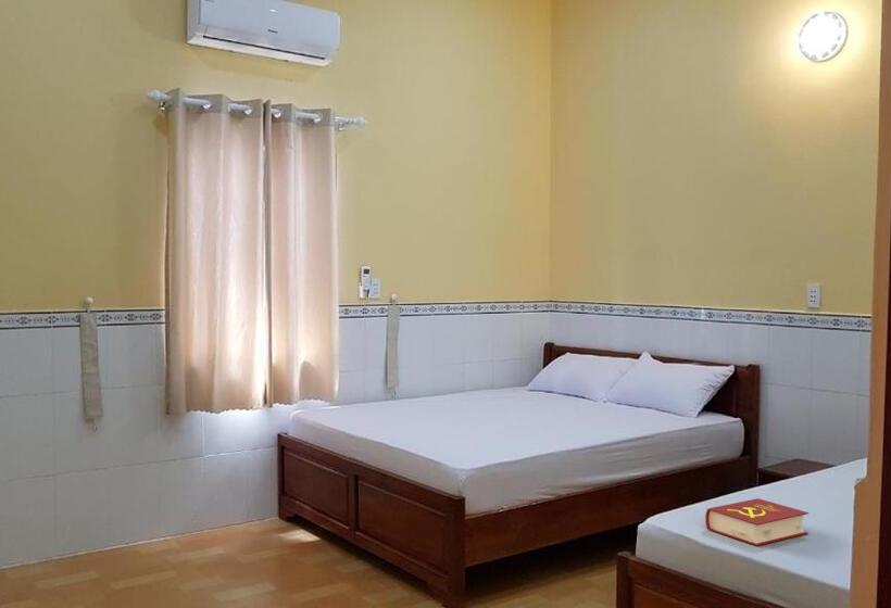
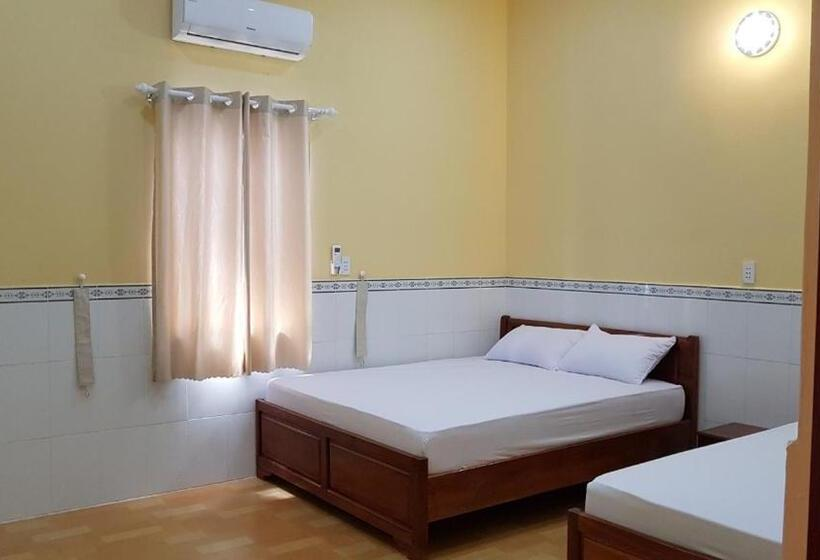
- book [704,497,810,547]
